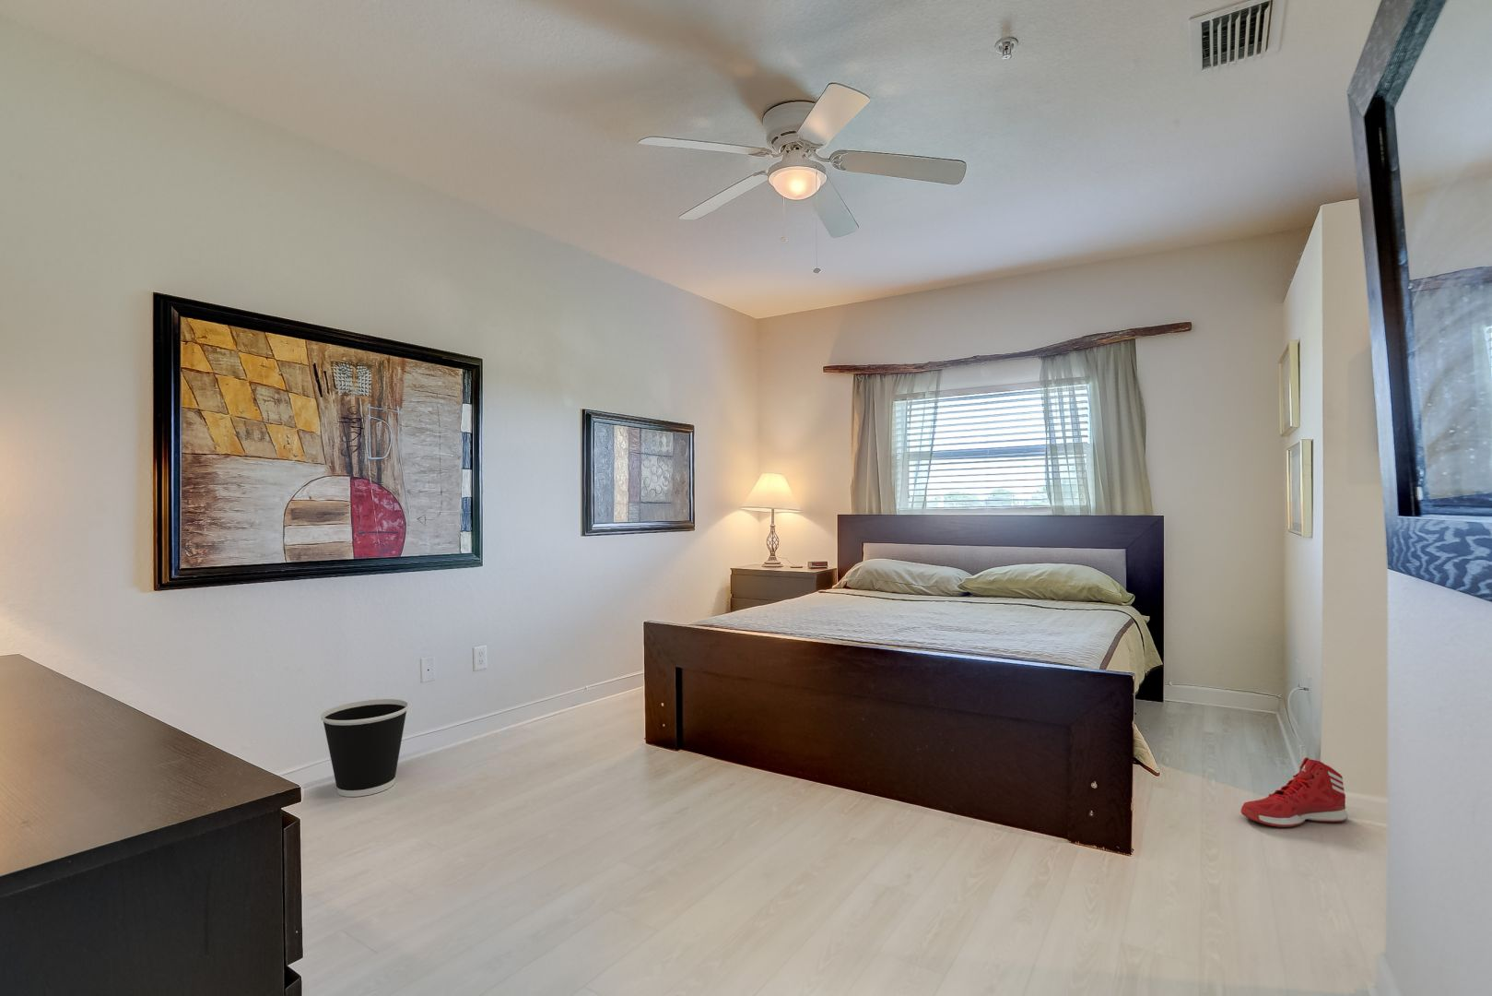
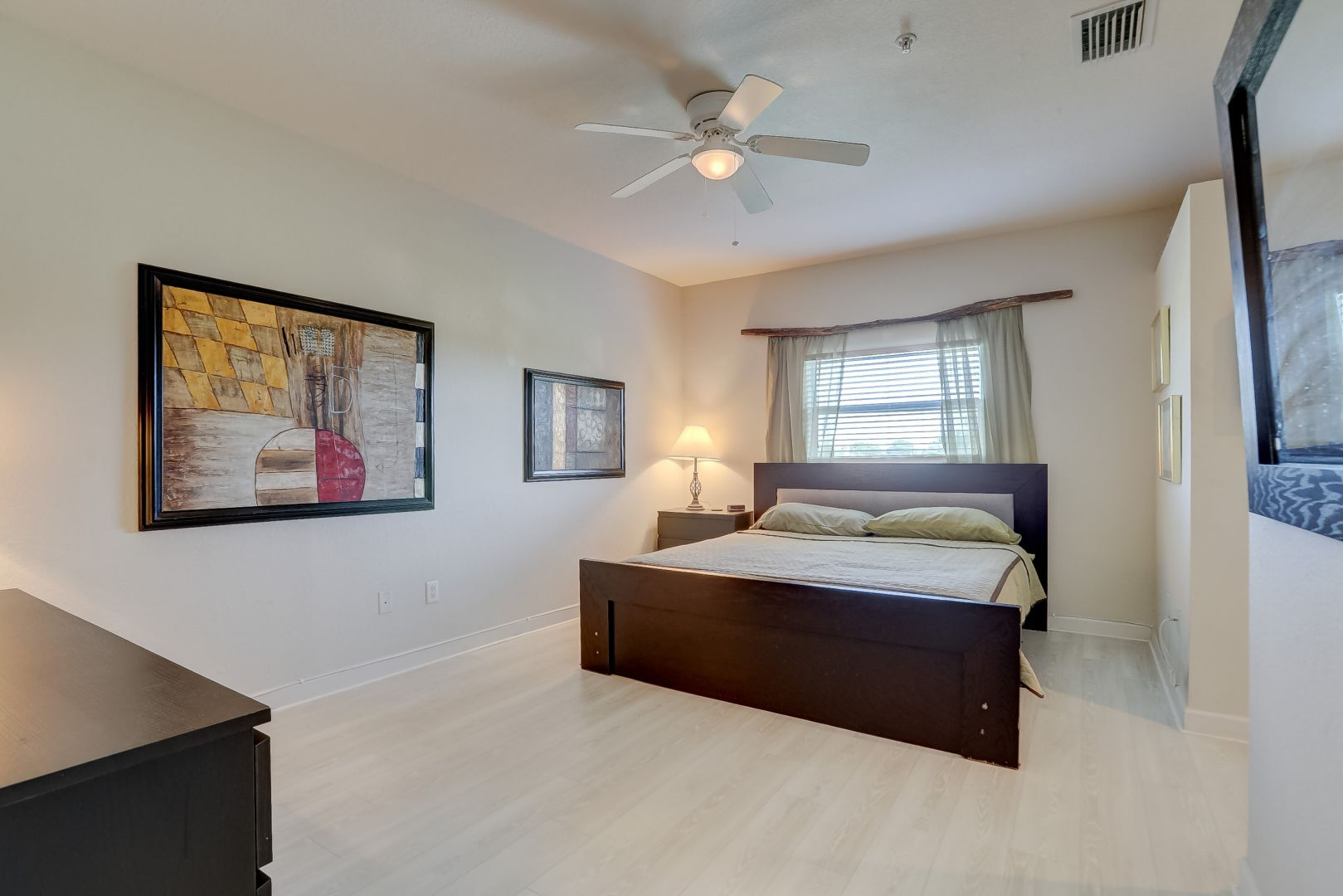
- wastebasket [320,698,410,798]
- sneaker [1240,756,1349,828]
